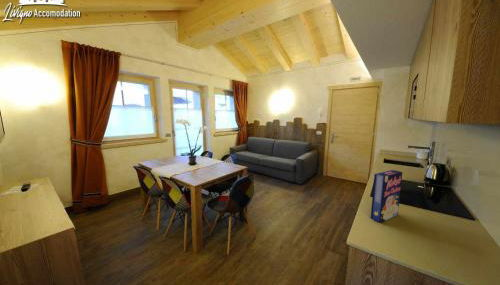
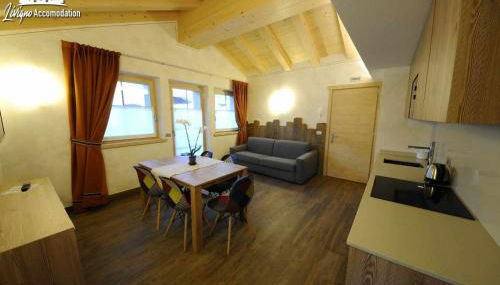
- cereal box [370,169,403,224]
